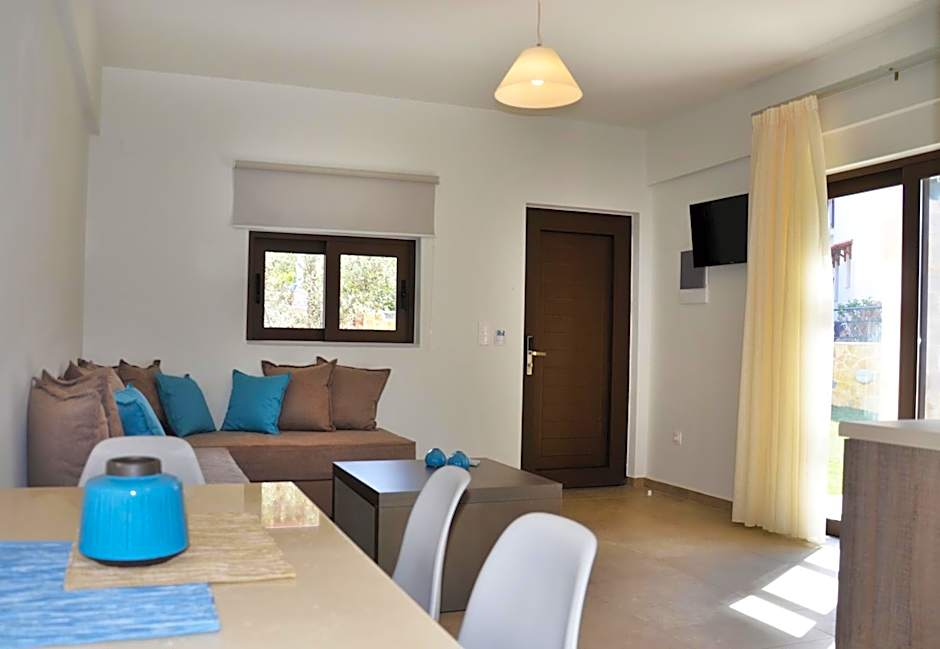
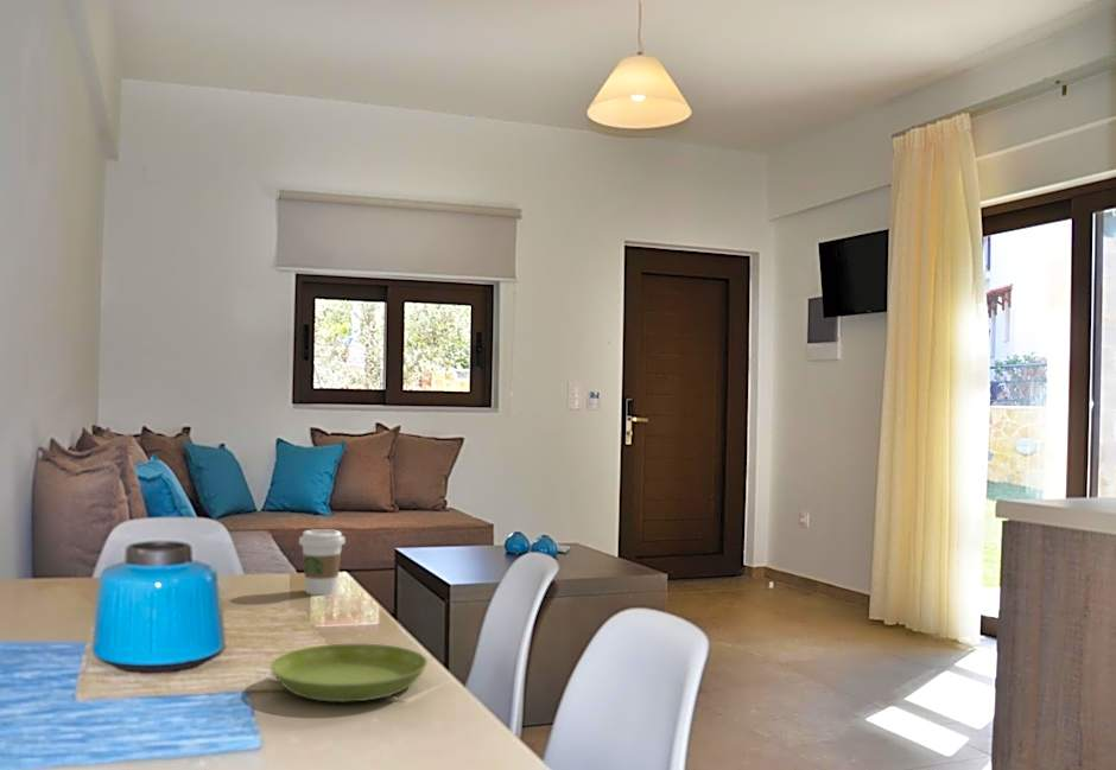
+ saucer [270,643,429,704]
+ coffee cup [298,528,347,596]
